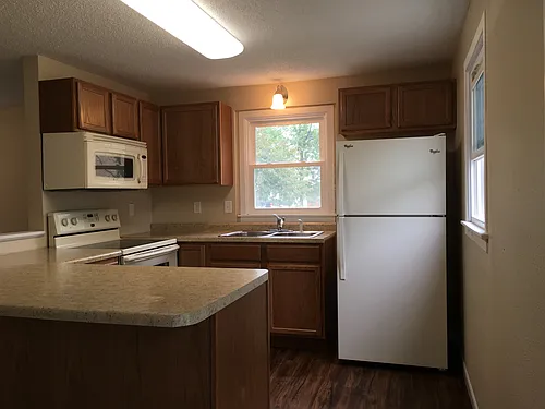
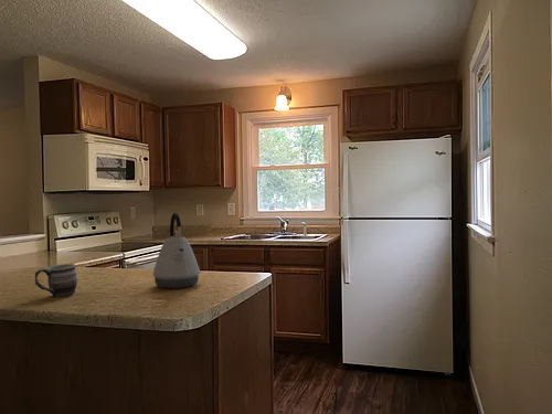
+ mug [34,263,78,297]
+ kettle [152,212,201,289]
